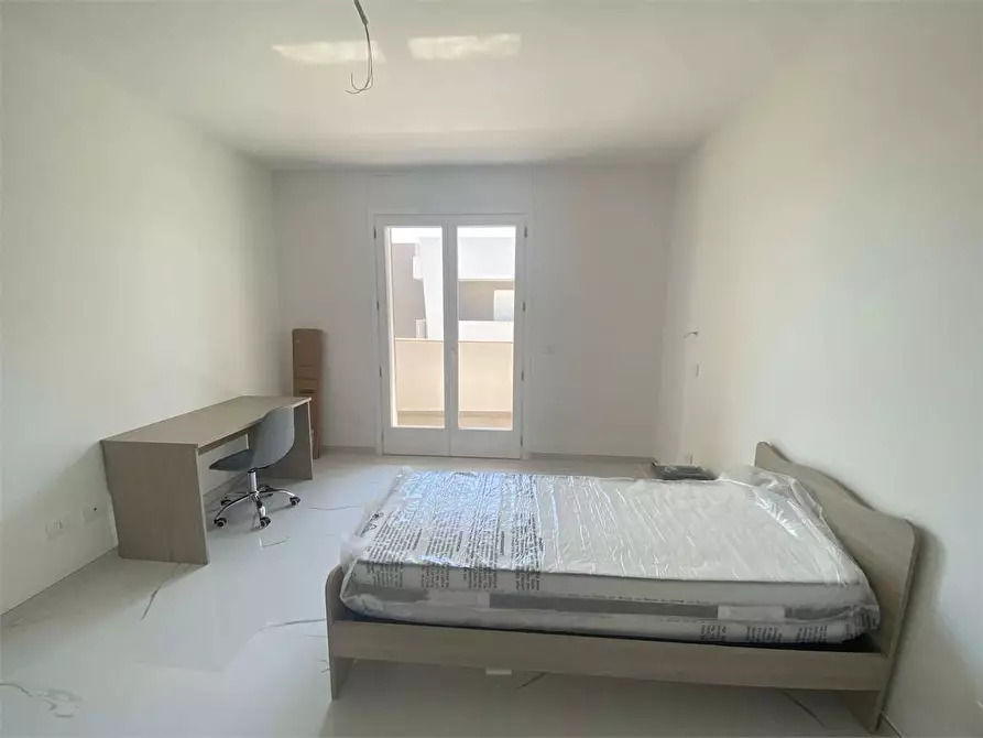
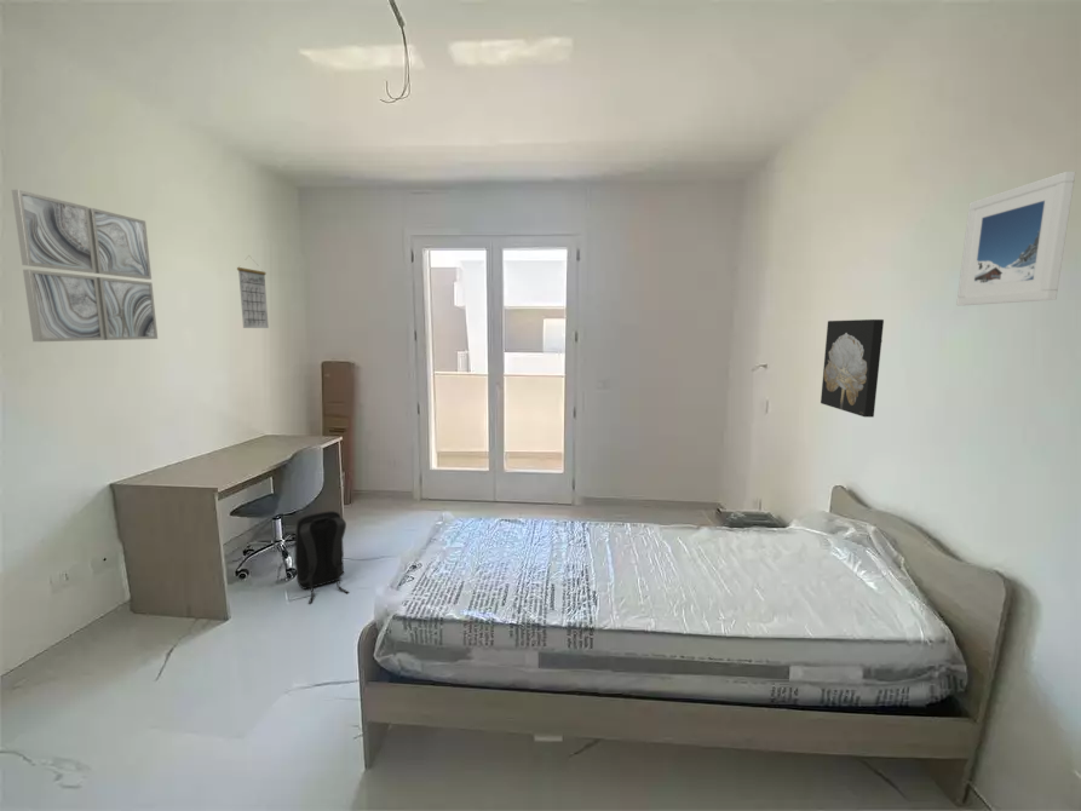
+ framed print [955,171,1076,306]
+ wall art [11,189,159,343]
+ calendar [236,254,270,329]
+ backpack [294,510,350,605]
+ wall art [820,318,885,419]
